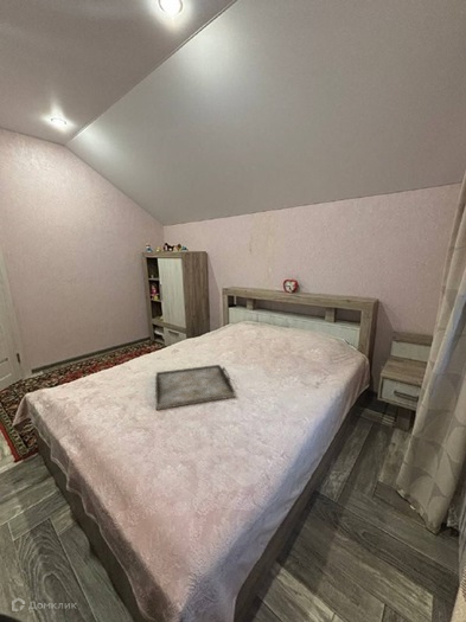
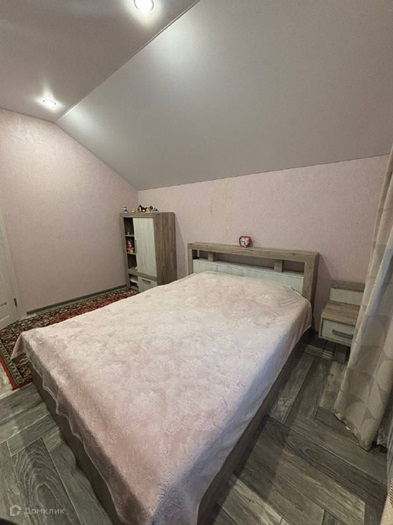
- serving tray [154,364,236,411]
